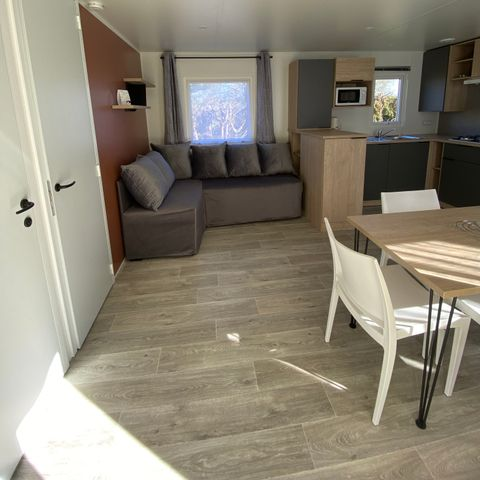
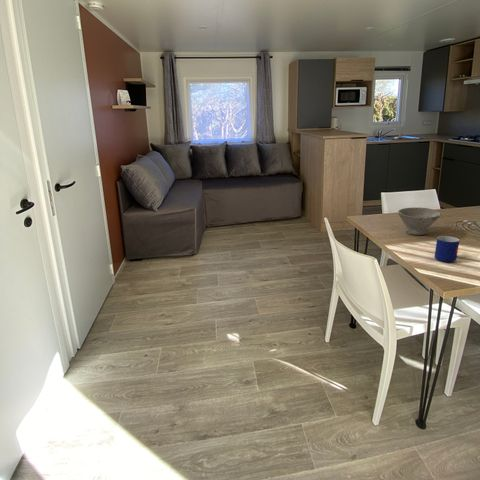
+ bowl [397,207,442,236]
+ mug [434,235,460,263]
